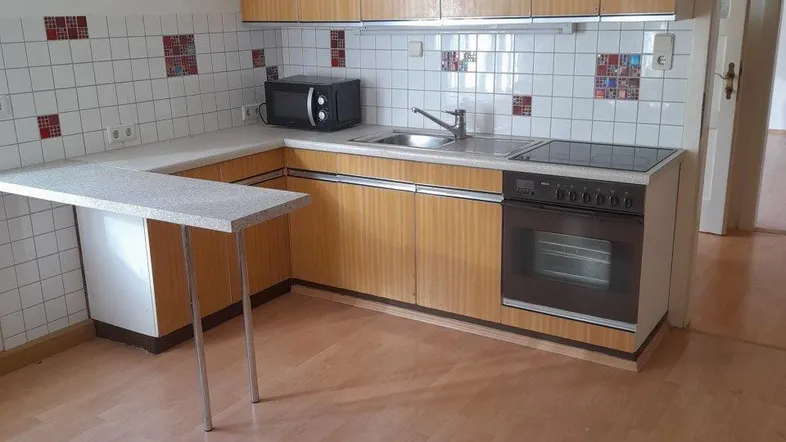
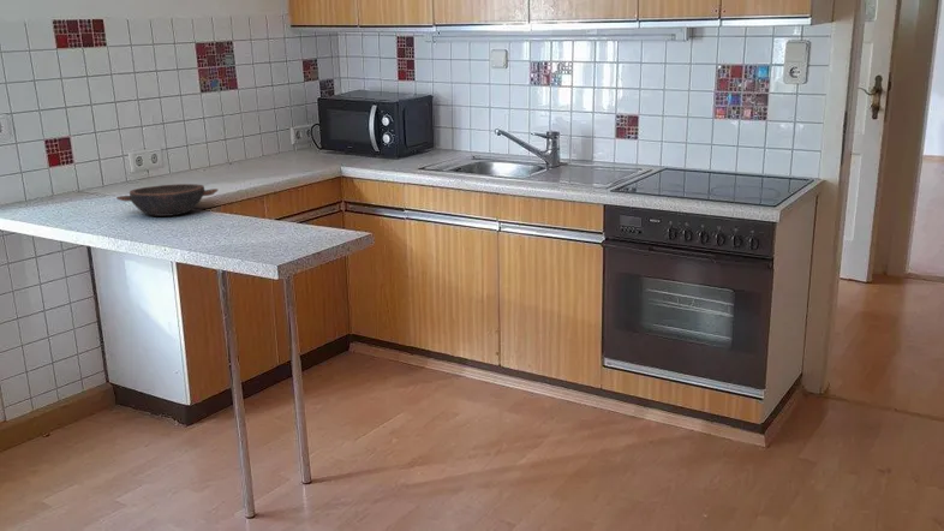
+ bowl [115,183,219,217]
